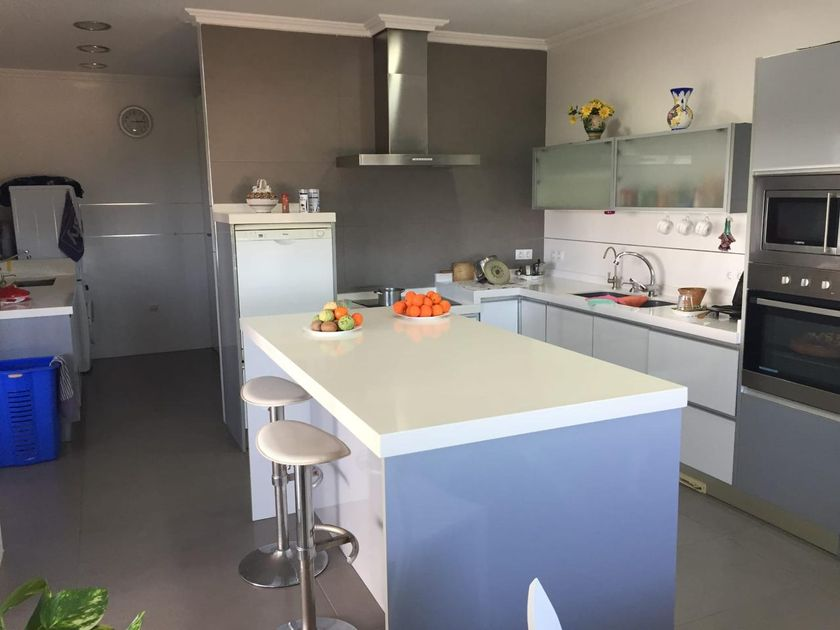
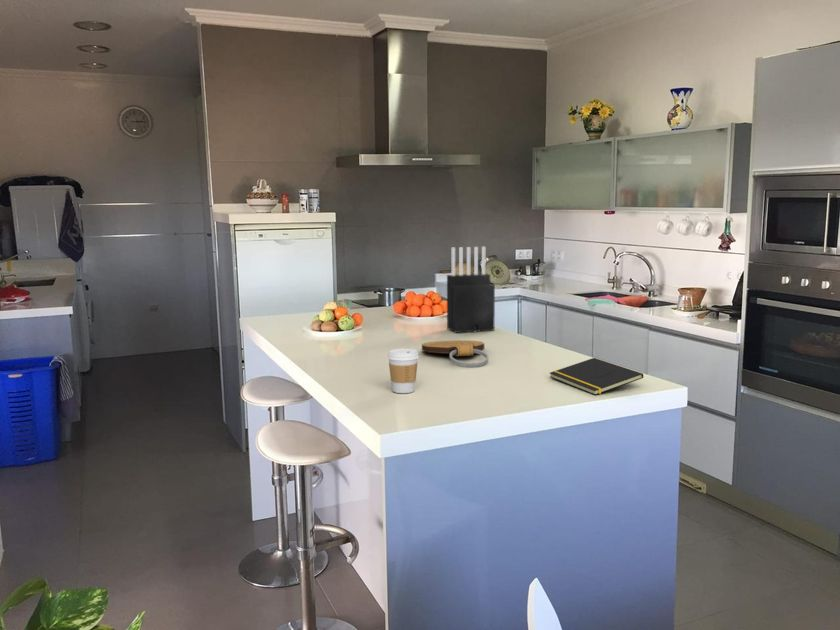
+ knife block [446,246,496,334]
+ notepad [549,357,644,396]
+ key chain [421,339,490,368]
+ coffee cup [387,348,419,394]
